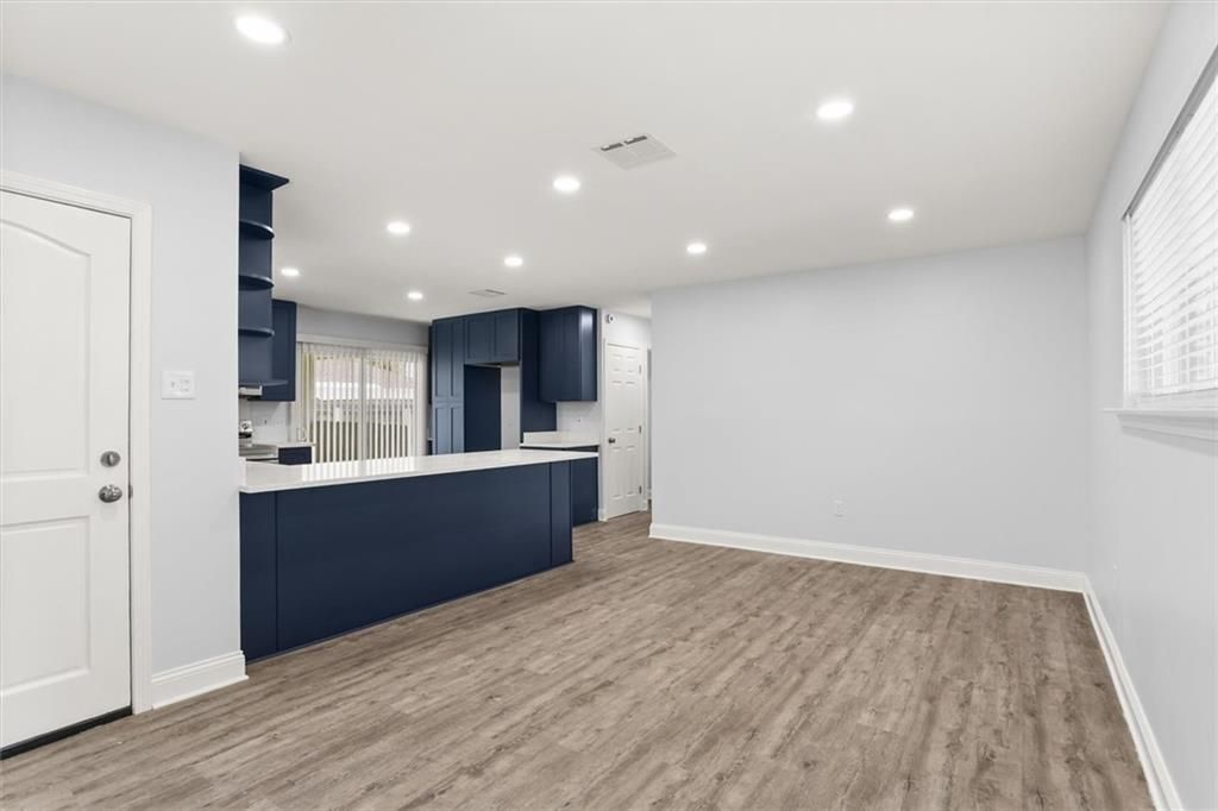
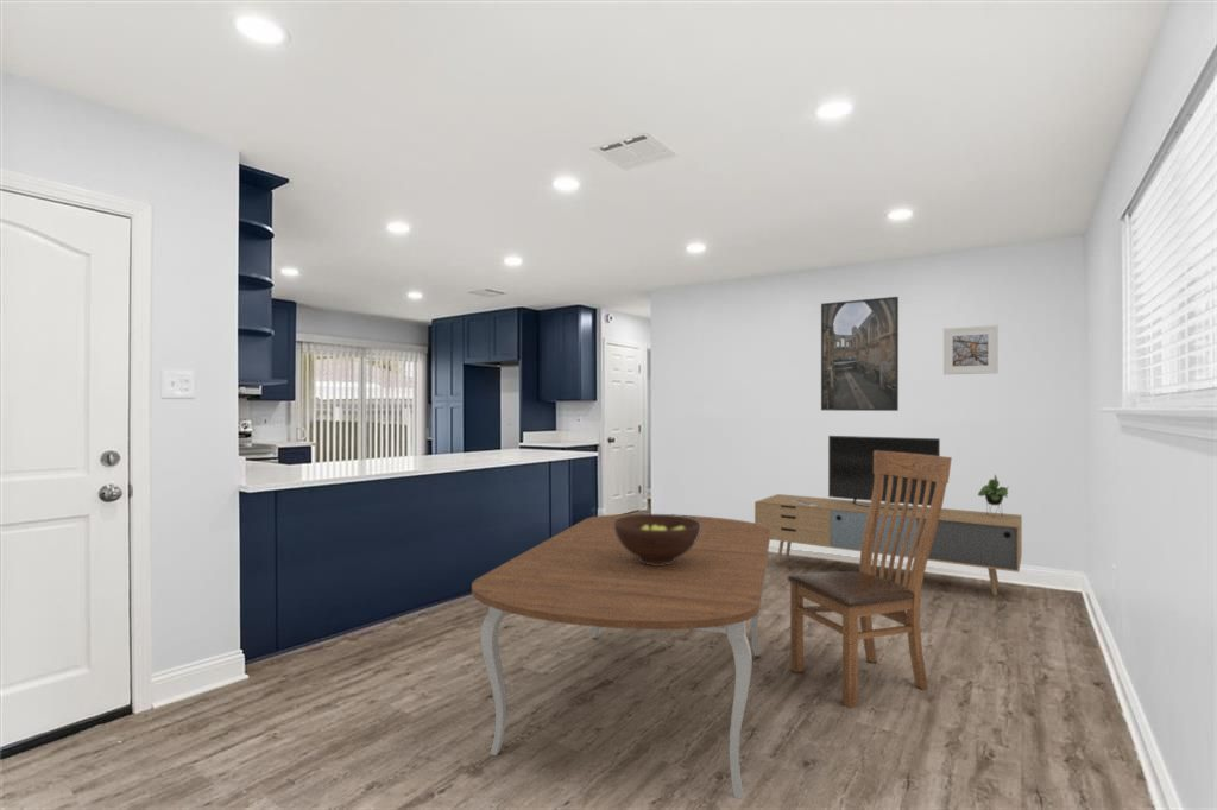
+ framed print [820,296,900,412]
+ fruit bowl [614,513,701,565]
+ media console [753,435,1023,596]
+ chair [787,450,953,709]
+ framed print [942,324,1000,375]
+ dining table [471,513,771,800]
